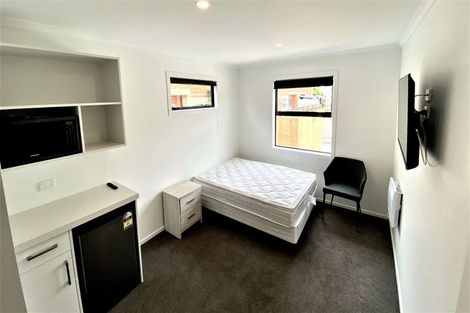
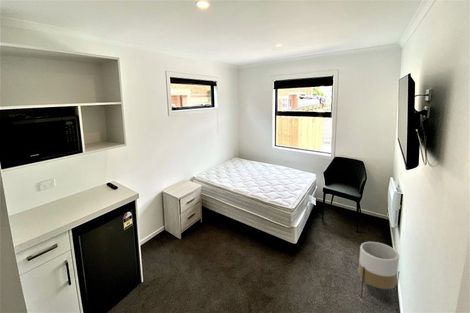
+ planter [357,241,400,302]
